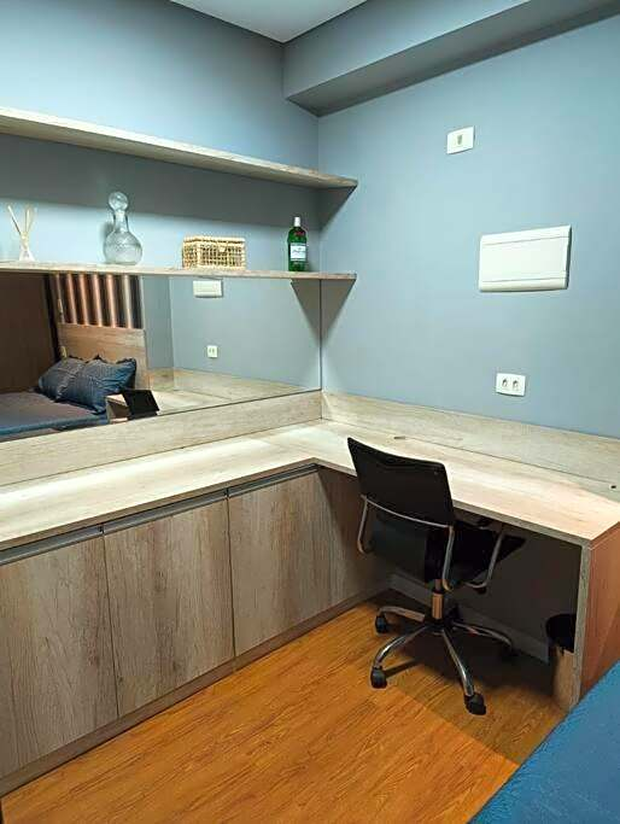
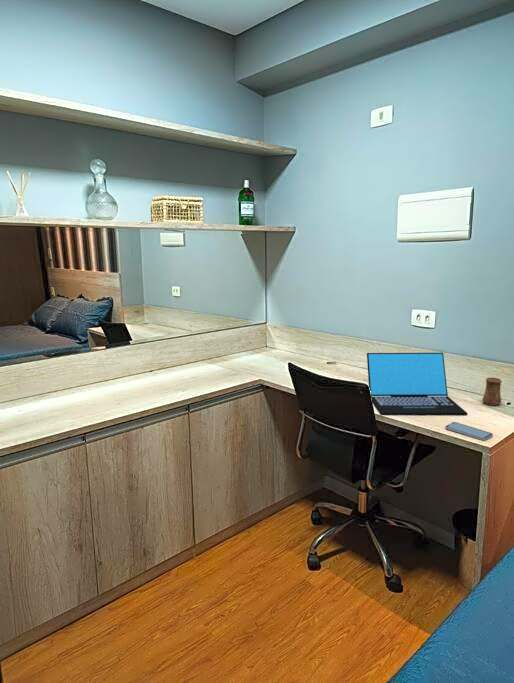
+ laptop [366,352,468,416]
+ smartphone [445,421,494,442]
+ cup [481,377,503,407]
